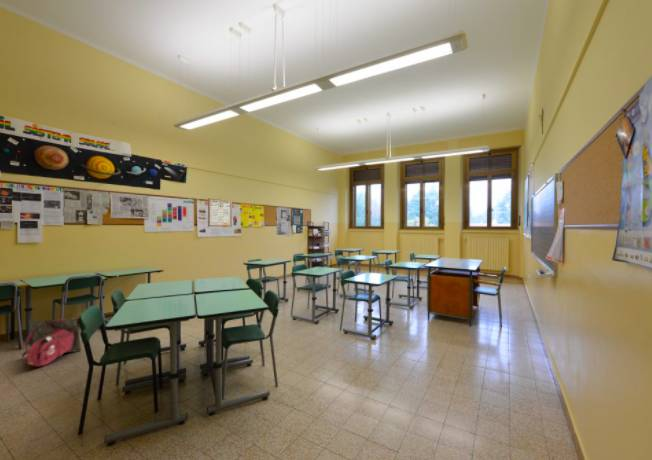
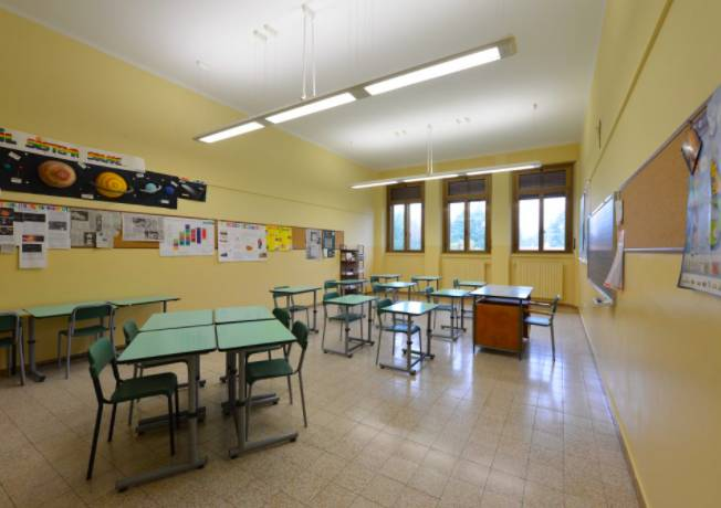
- wall art [207,197,233,228]
- backpack [21,317,82,367]
